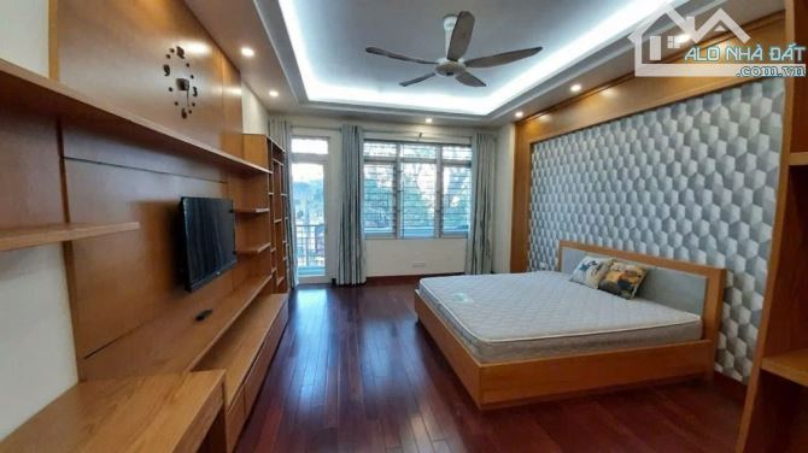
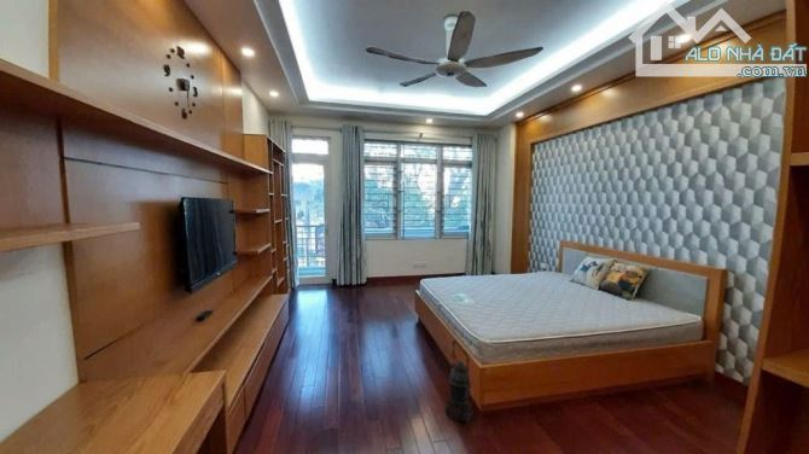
+ lantern [444,339,475,425]
